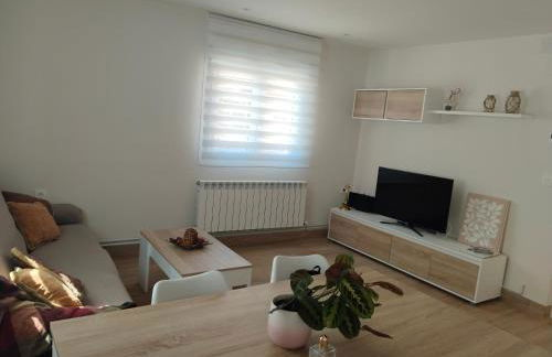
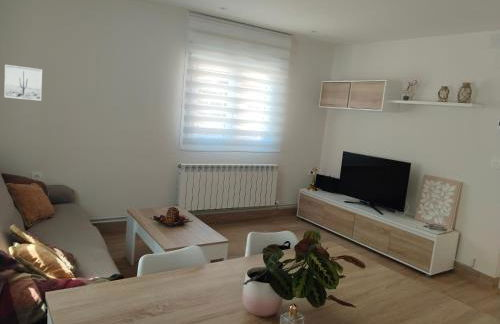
+ wall art [3,64,43,102]
